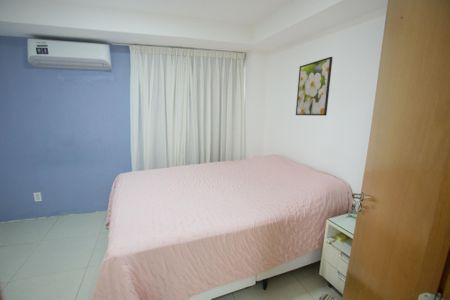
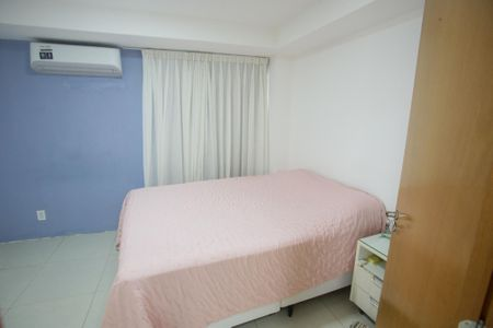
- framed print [295,56,334,117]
